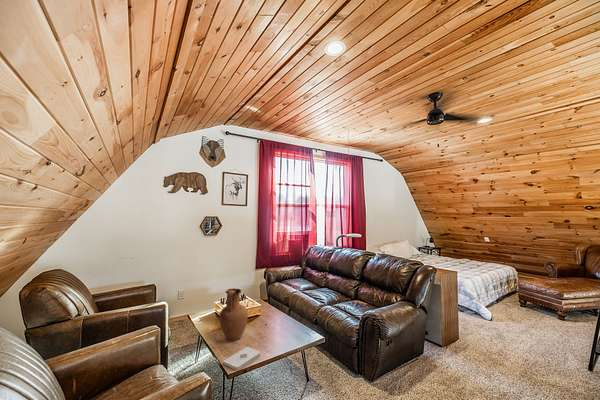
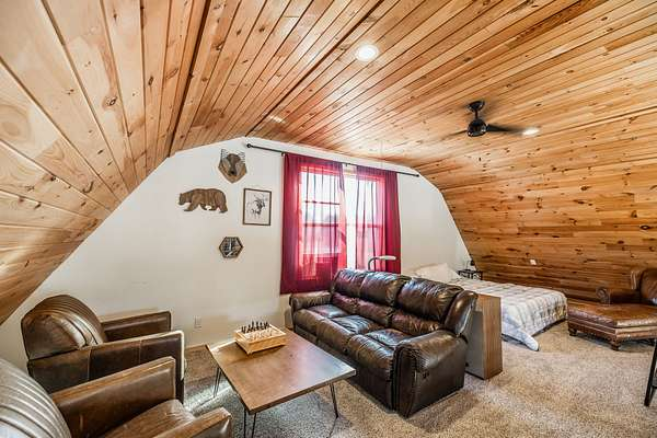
- notepad [222,346,261,371]
- vase [218,287,249,341]
